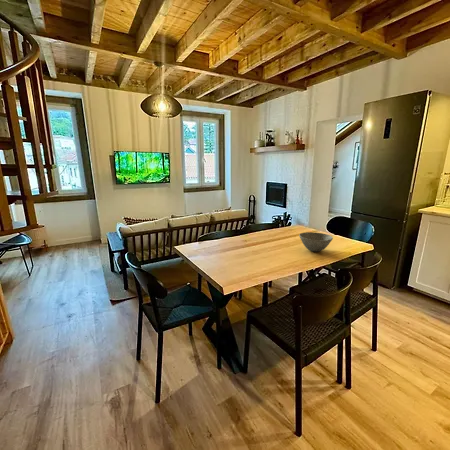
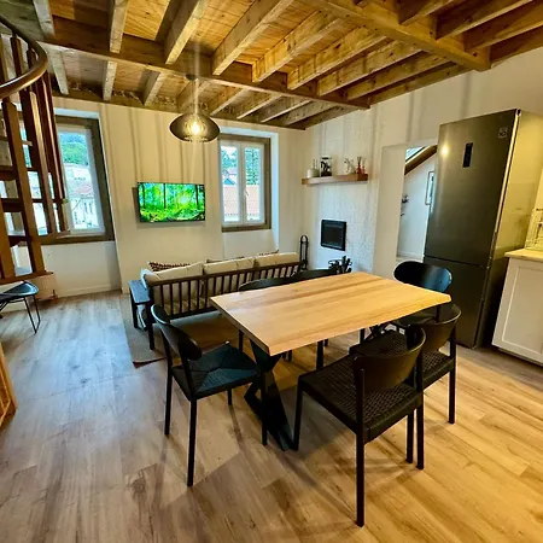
- bowl [298,231,334,253]
